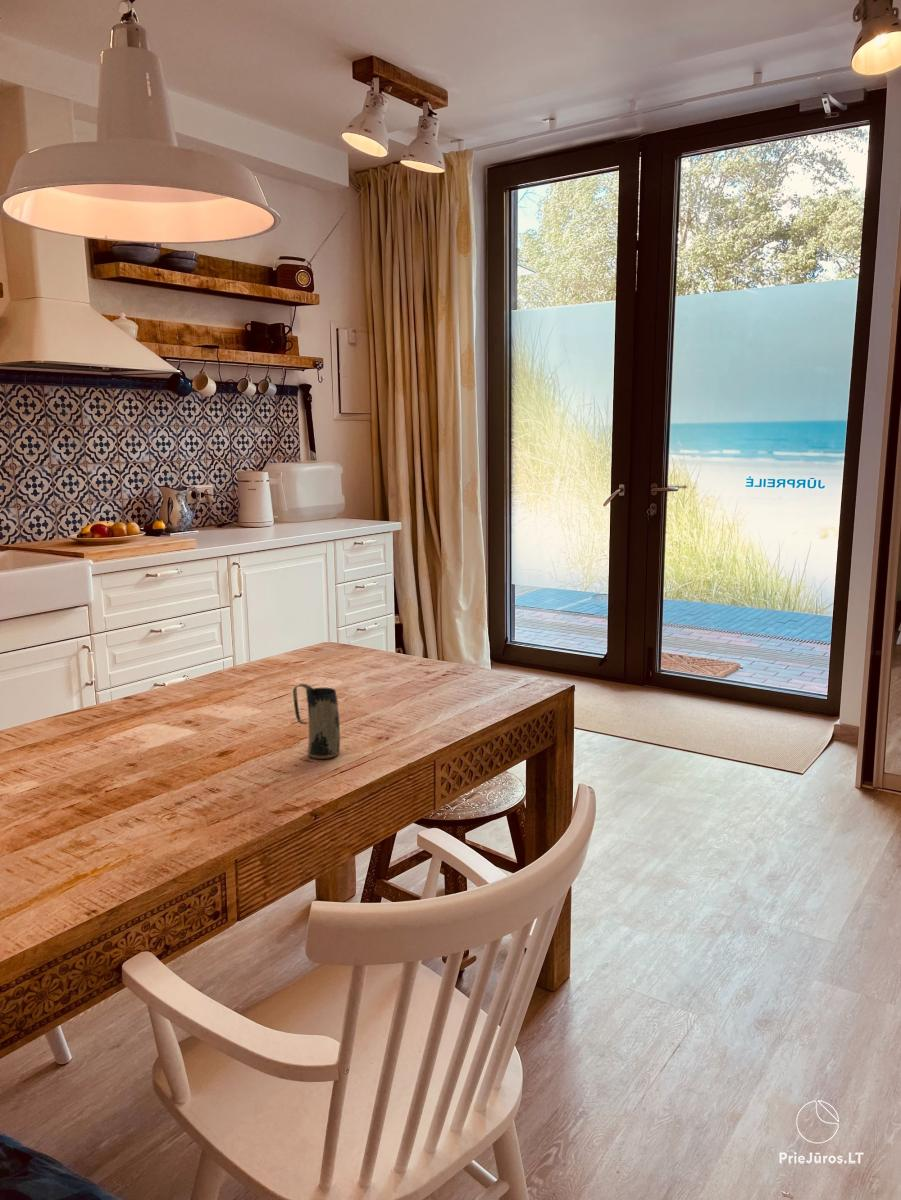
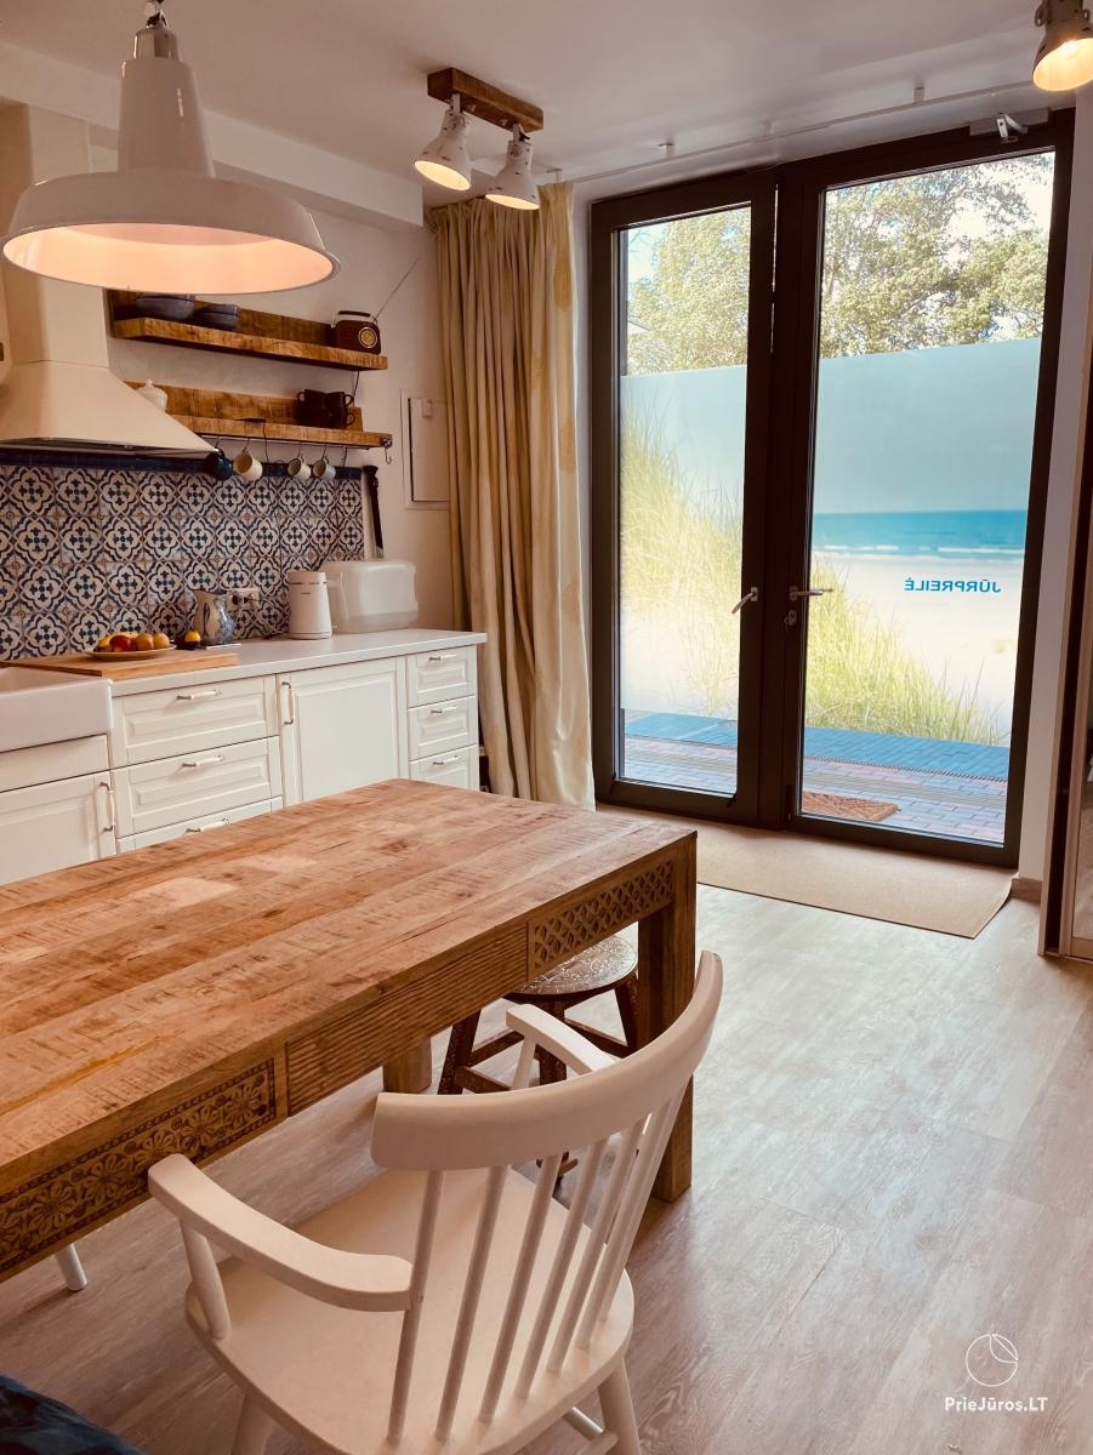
- mug [292,683,341,760]
